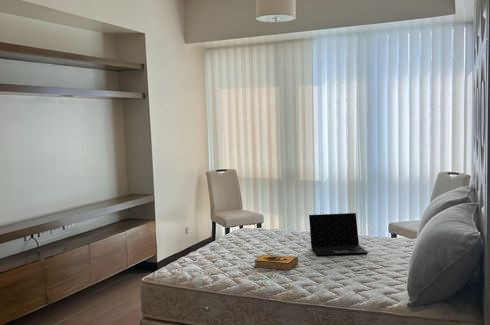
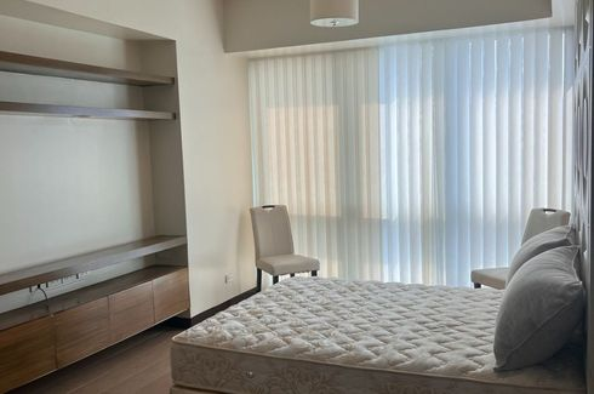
- laptop [308,212,369,257]
- hardback book [253,253,299,271]
